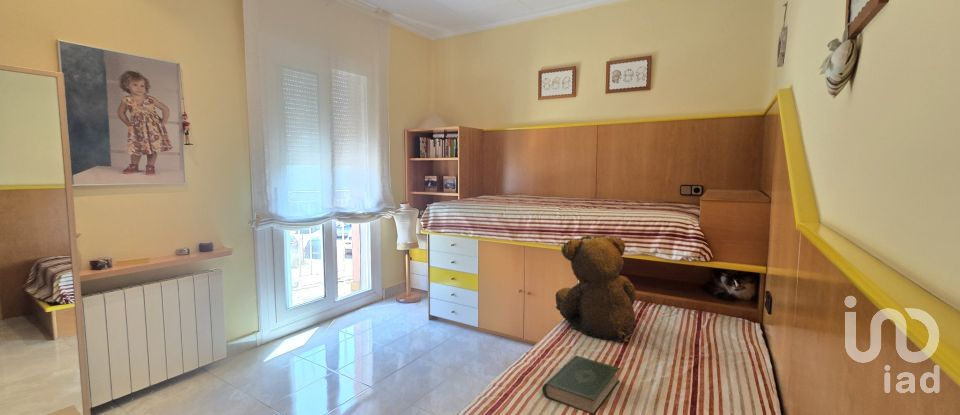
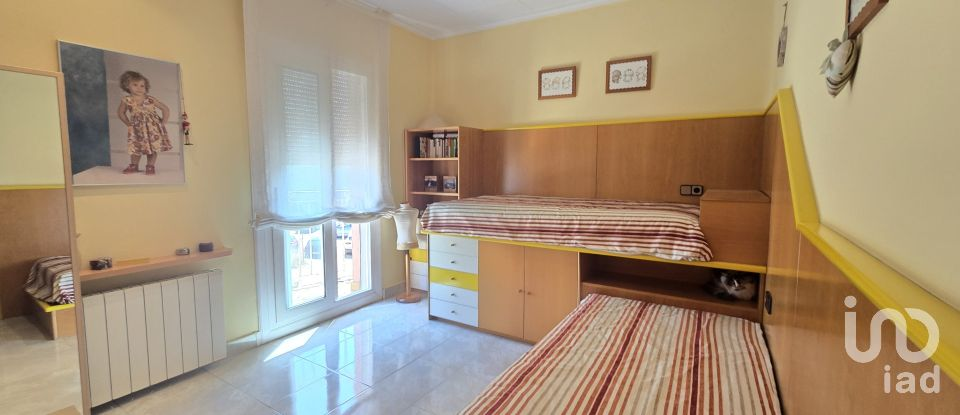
- teddy bear [555,234,637,342]
- book [541,355,621,415]
